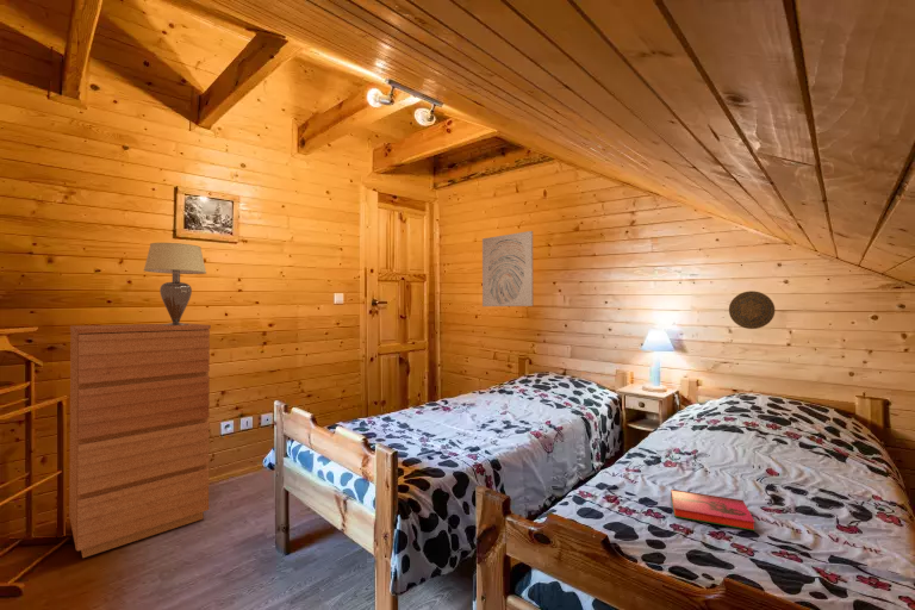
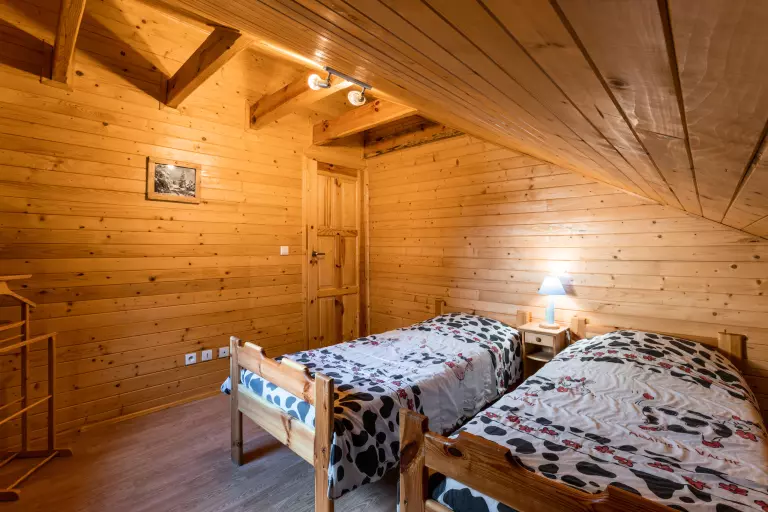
- dresser [68,322,212,559]
- hardback book [670,488,757,531]
- decorative plate [728,290,776,330]
- lampshade [143,242,207,325]
- wall art [481,230,535,307]
